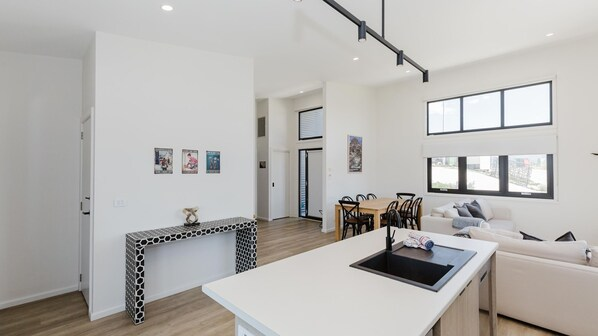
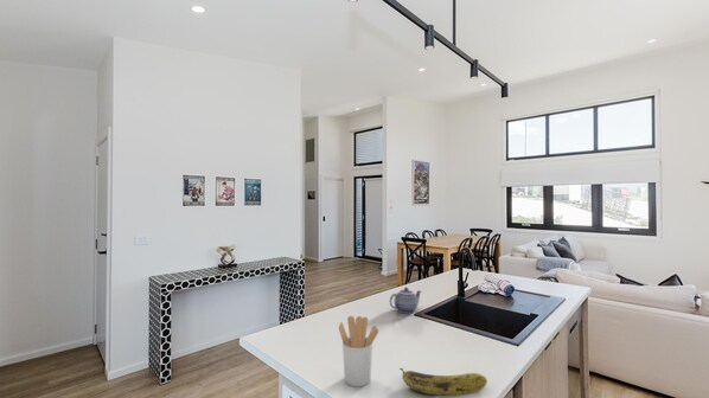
+ utensil holder [338,315,379,387]
+ teapot [389,287,422,314]
+ fruit [398,367,488,397]
